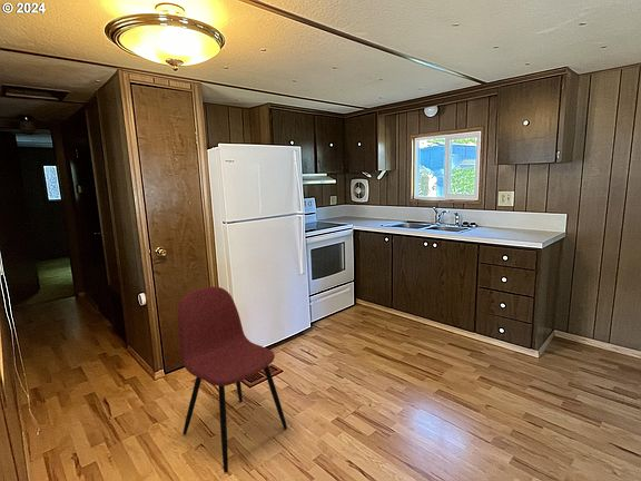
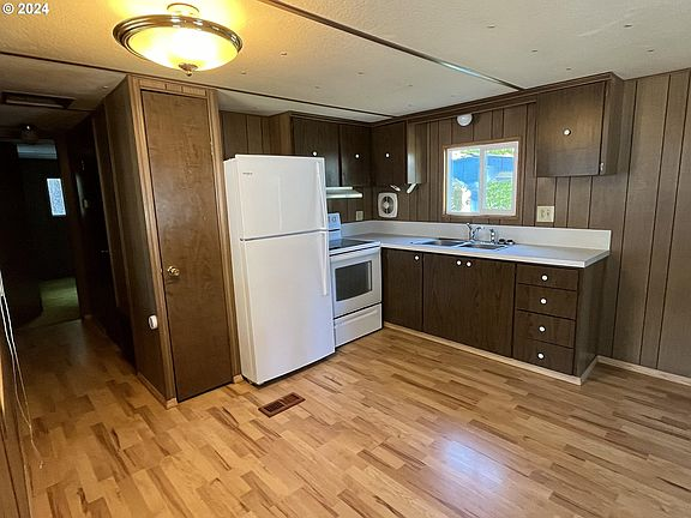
- dining chair [177,285,288,474]
